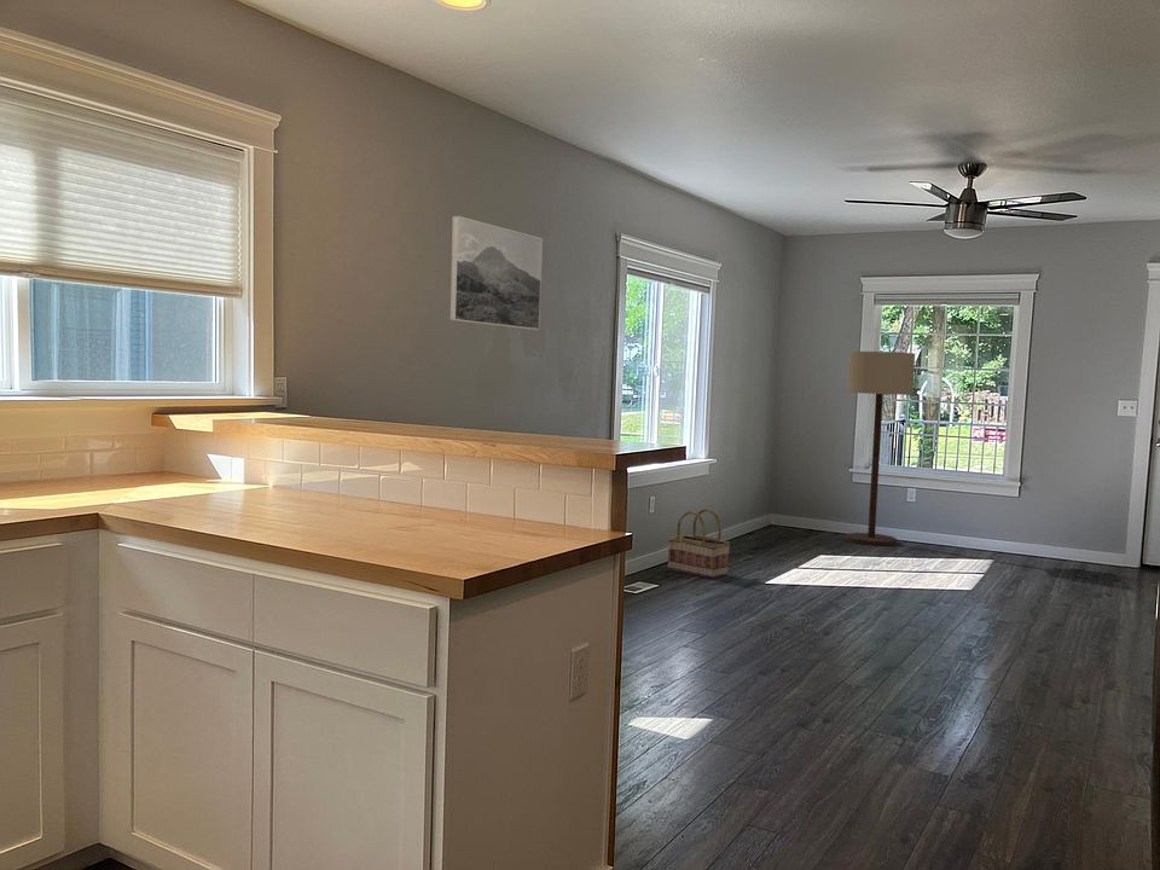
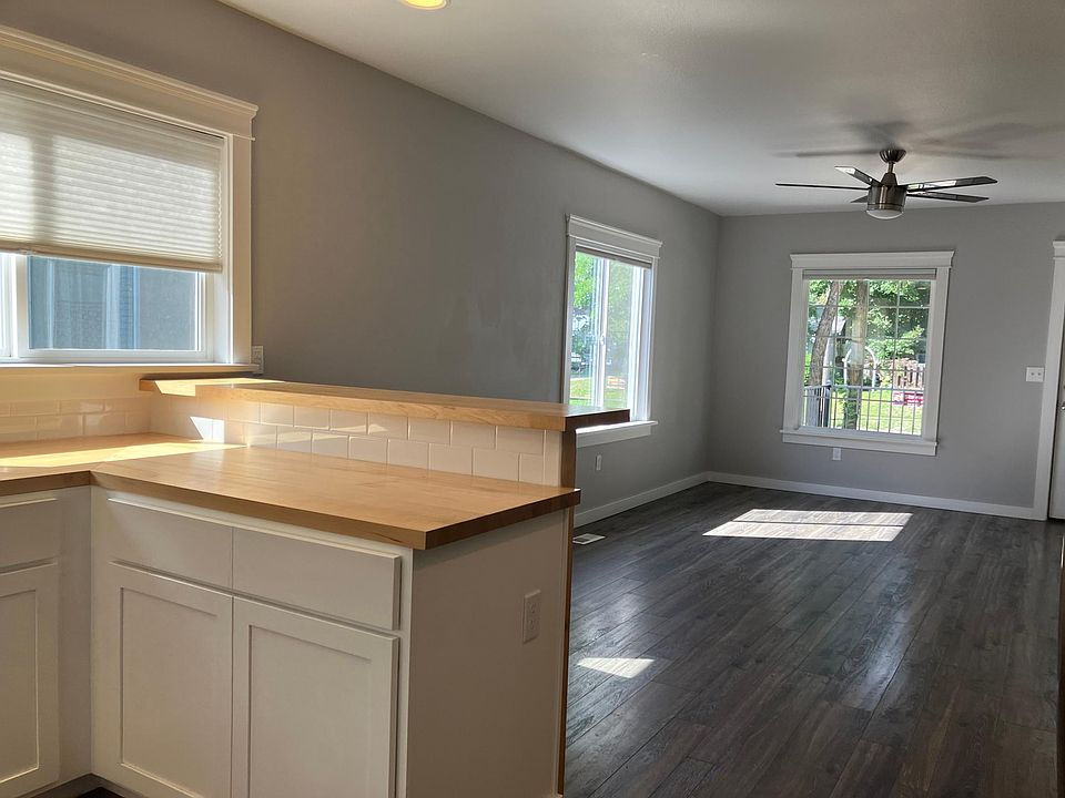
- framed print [448,215,544,331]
- basket [667,507,731,580]
- floor lamp [845,350,916,546]
